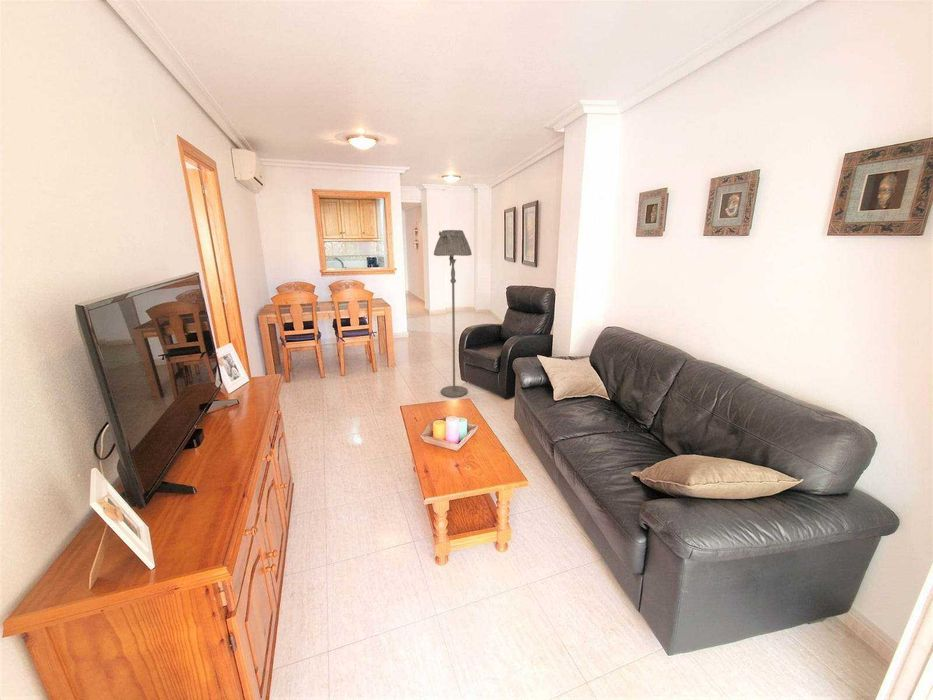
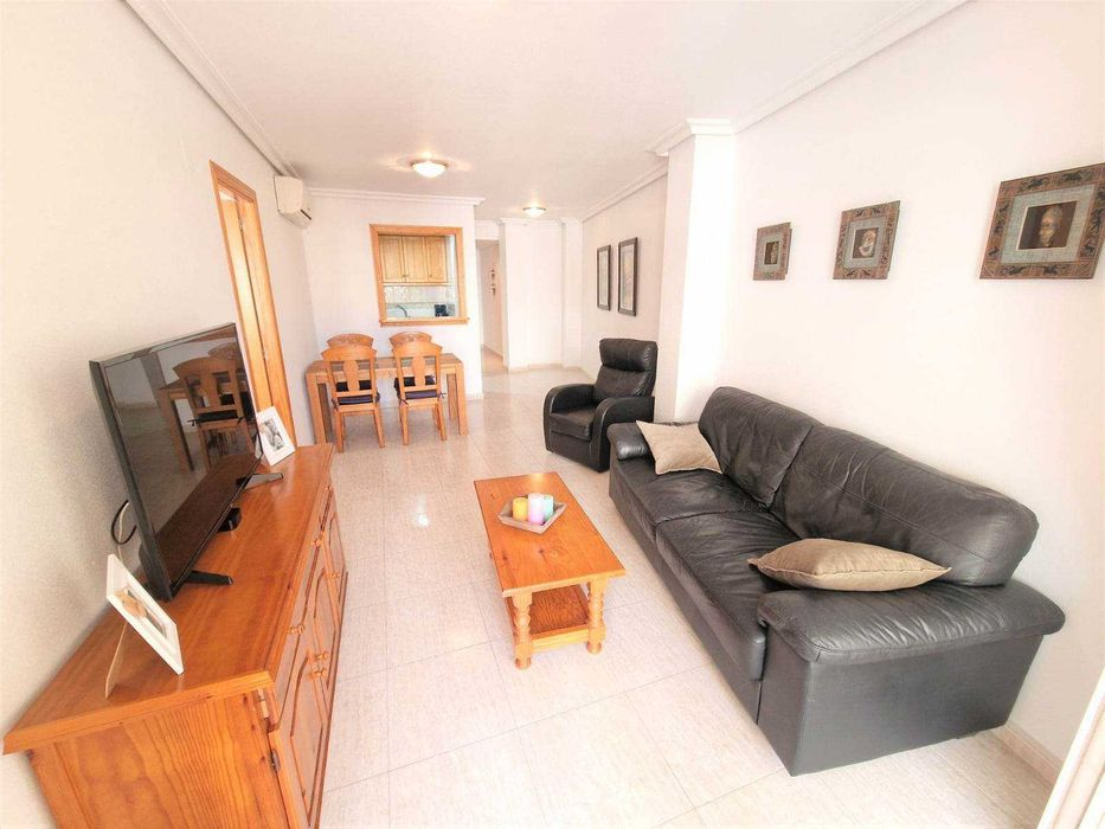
- floor lamp [433,229,473,398]
